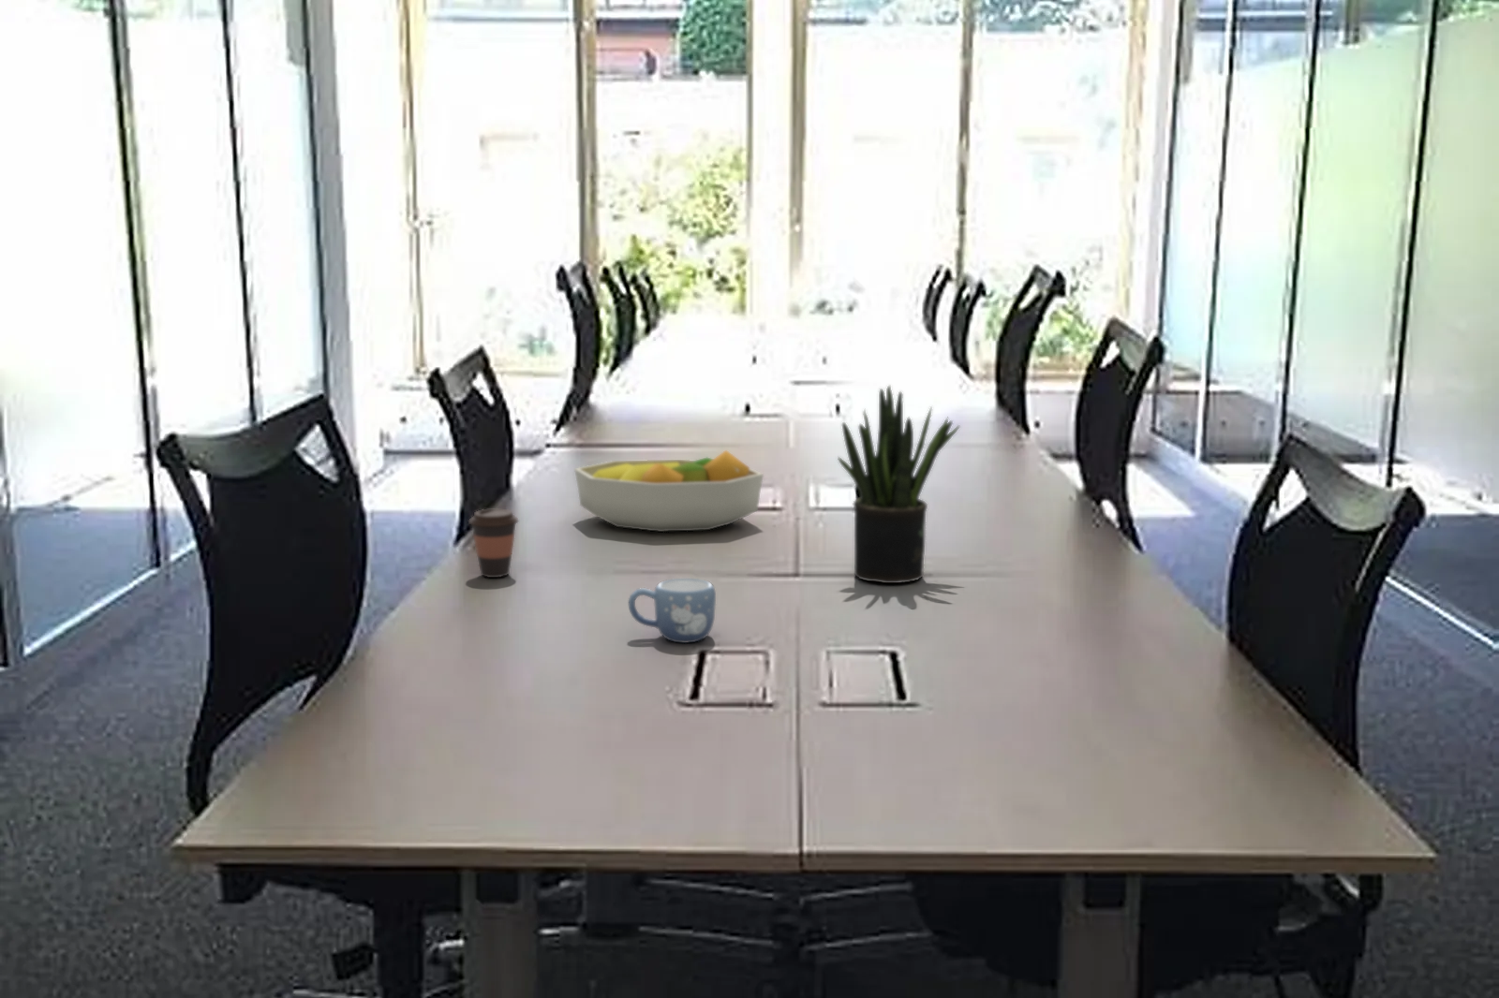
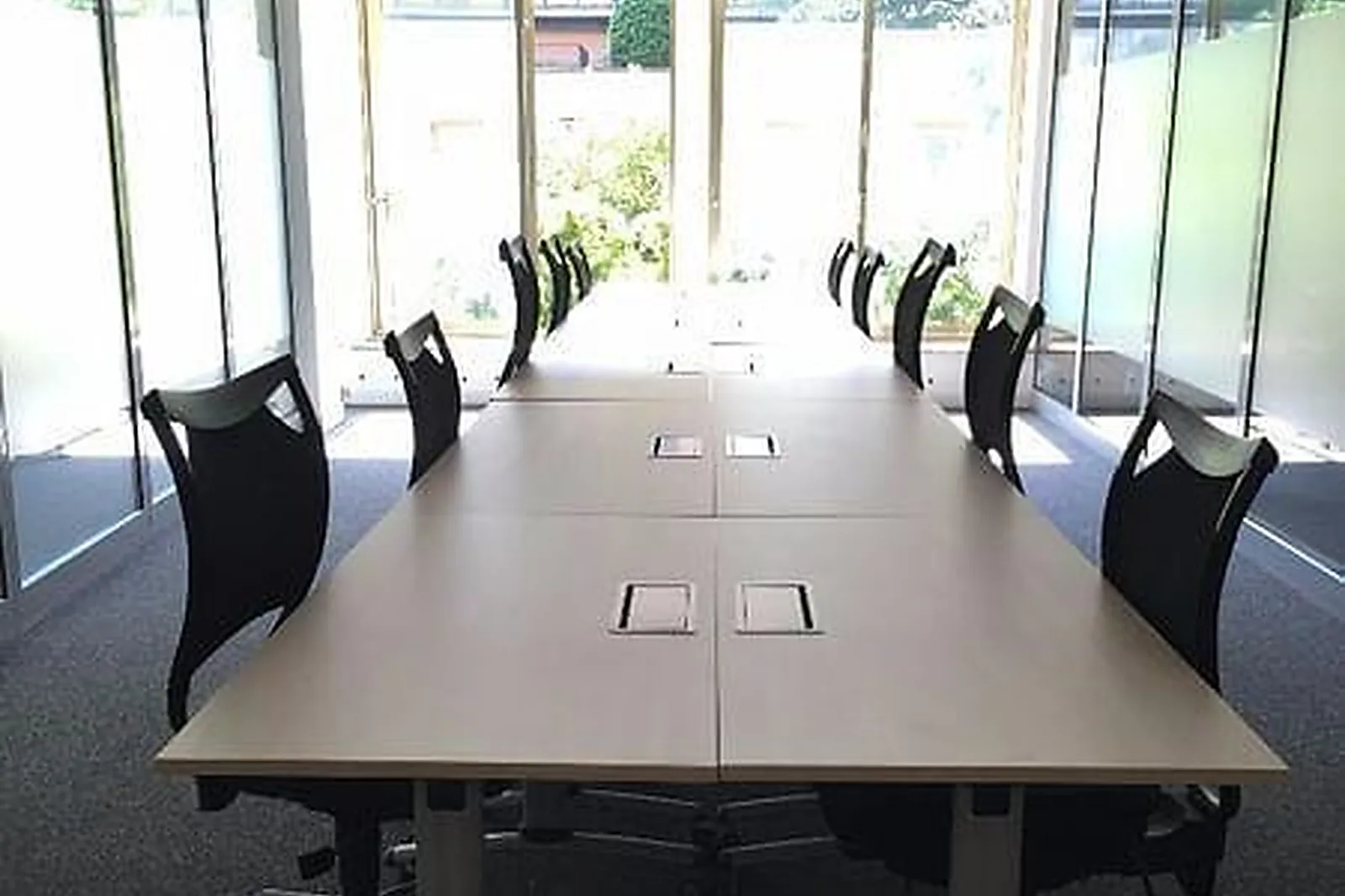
- potted plant [837,384,961,584]
- coffee cup [467,508,520,578]
- mug [627,578,717,644]
- fruit bowl [573,449,765,532]
